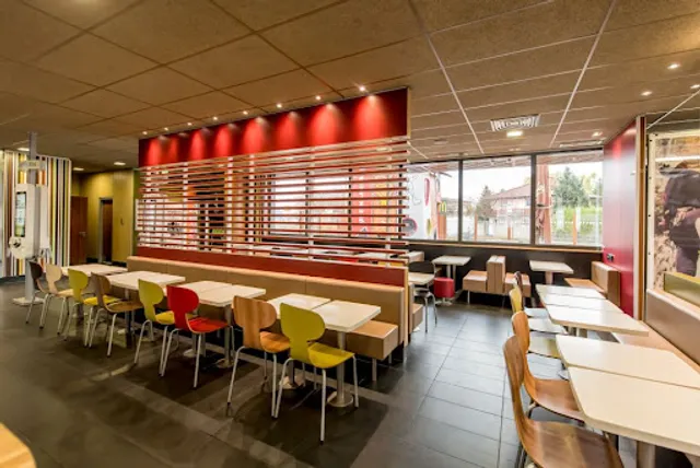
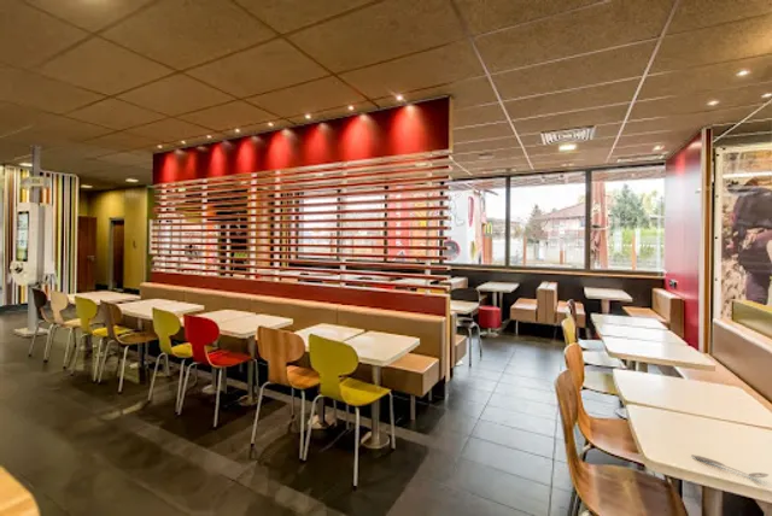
+ spoon [690,453,770,479]
